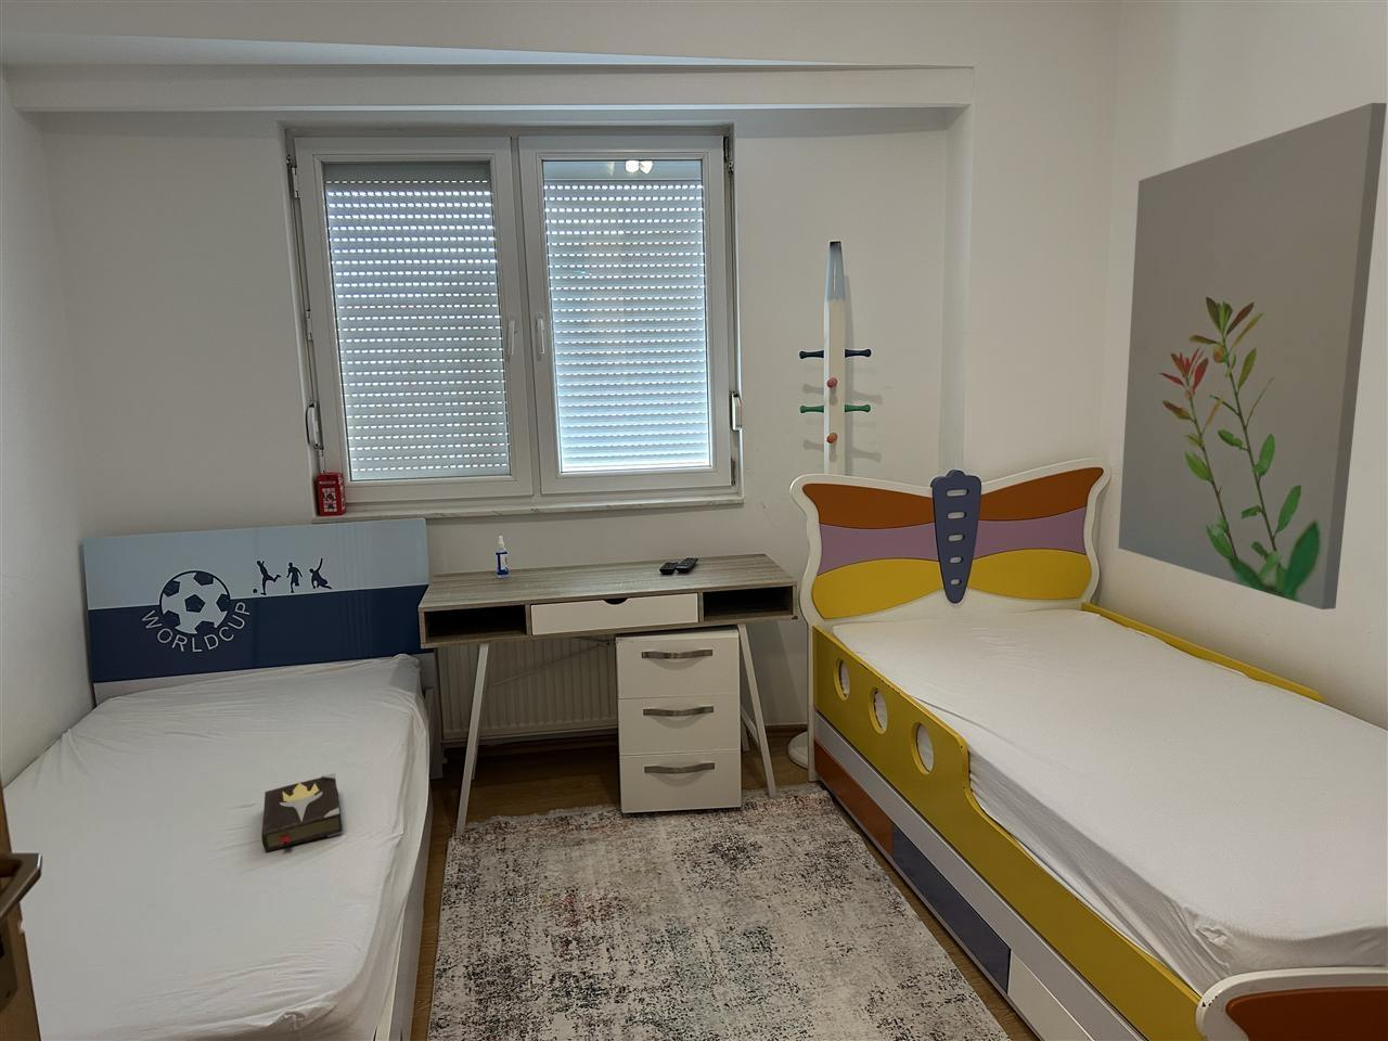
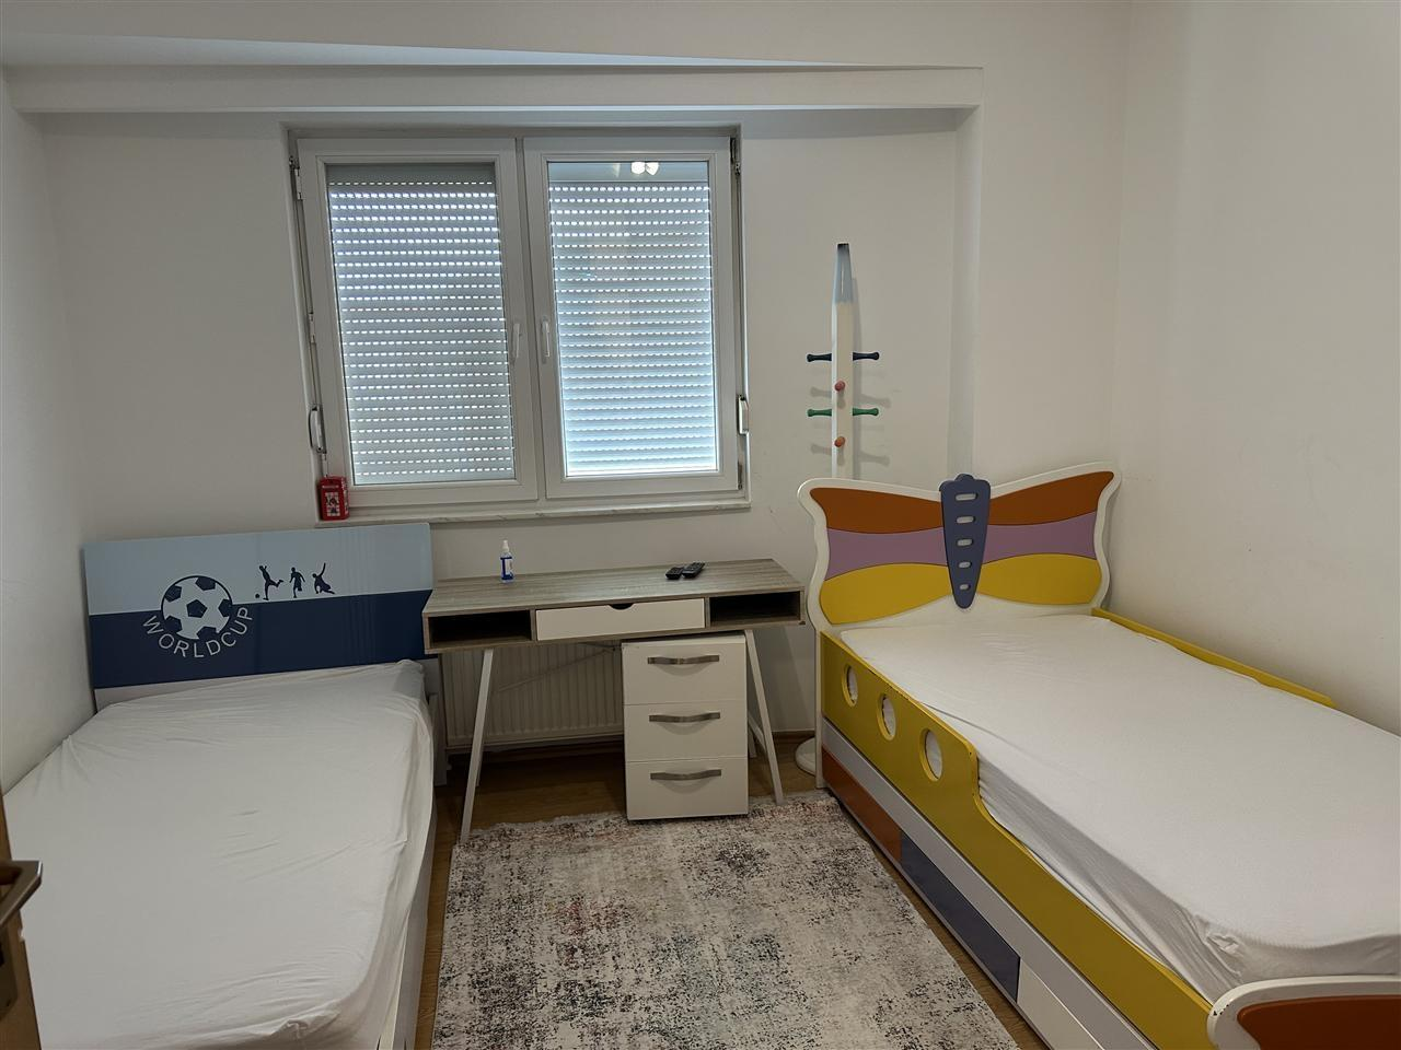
- wall art [1117,102,1388,610]
- hardback book [260,772,344,852]
